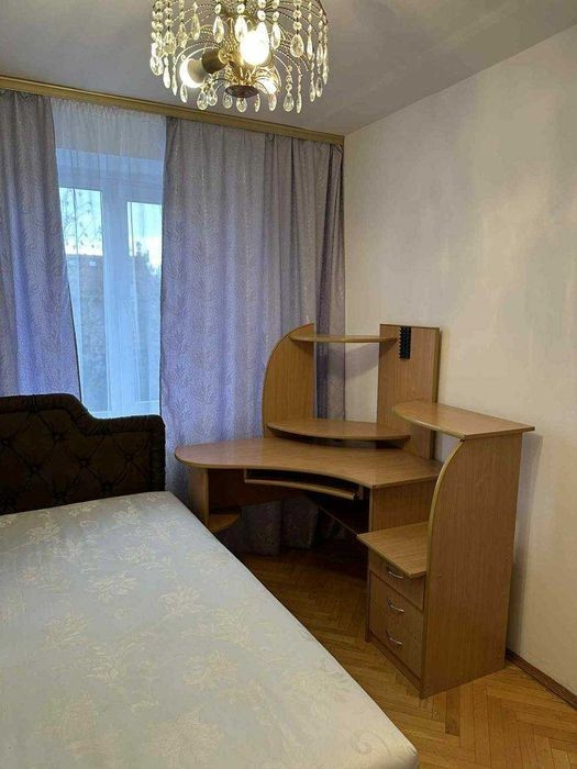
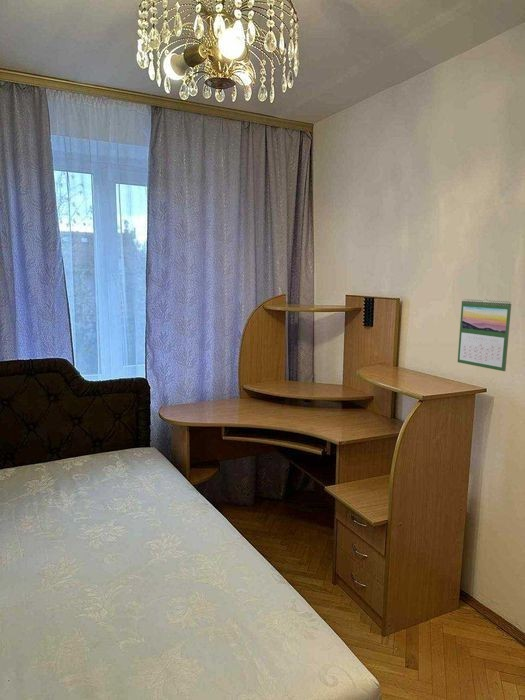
+ calendar [457,298,512,372]
